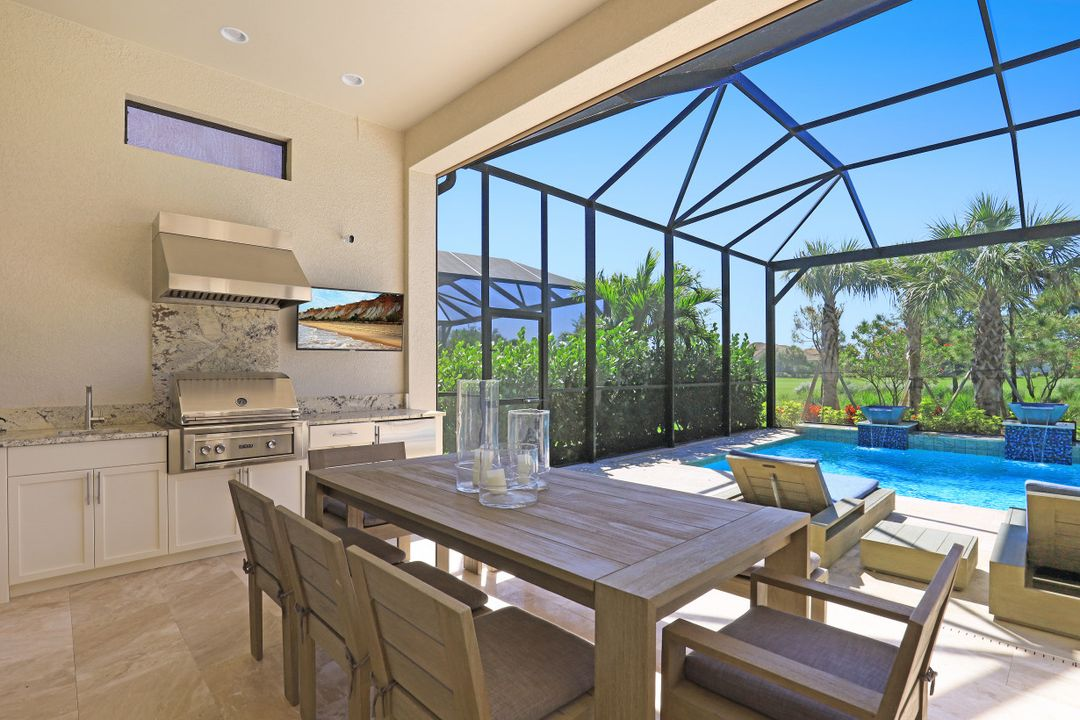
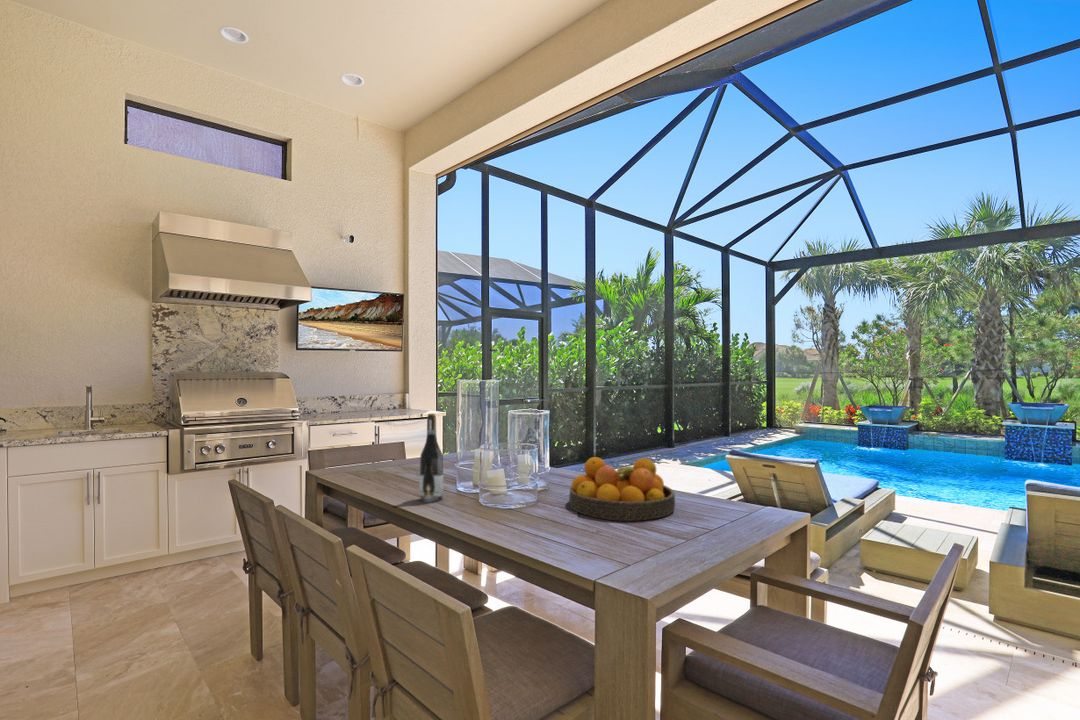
+ fruit bowl [568,456,676,522]
+ wine bottle [418,413,445,503]
